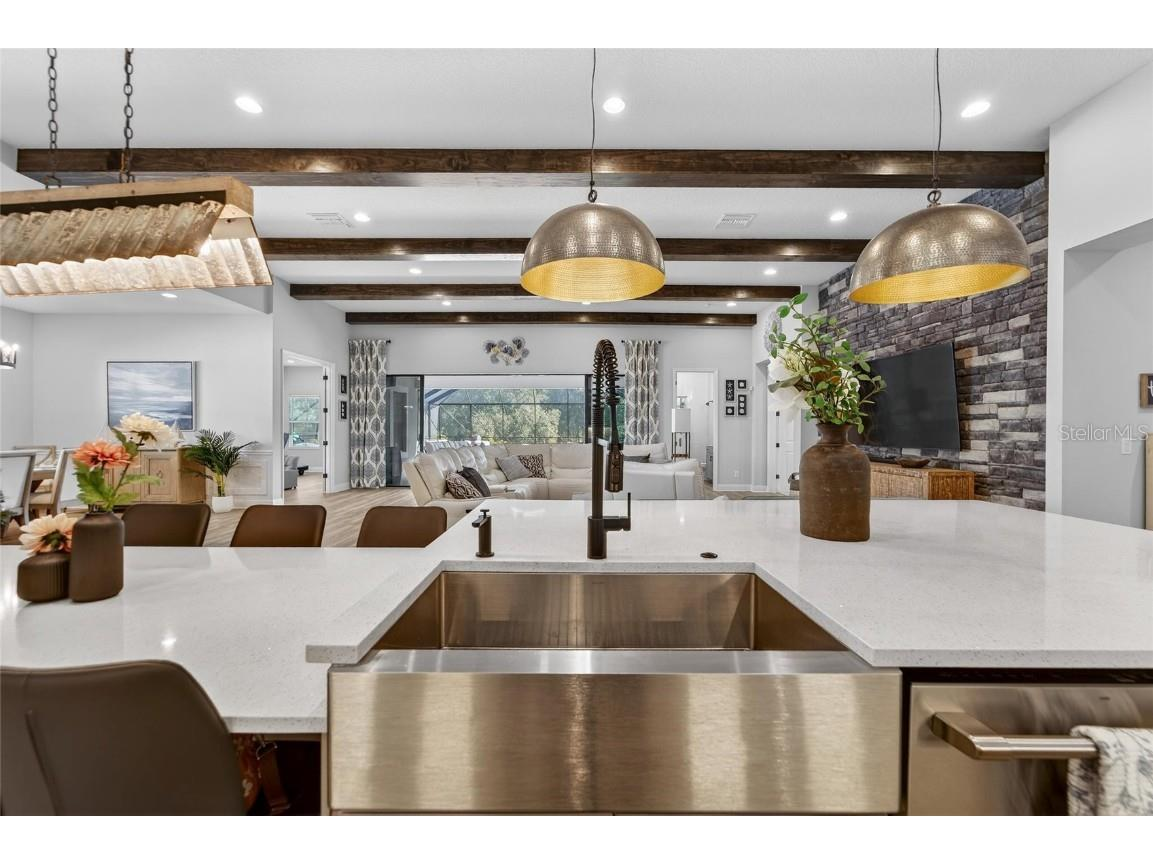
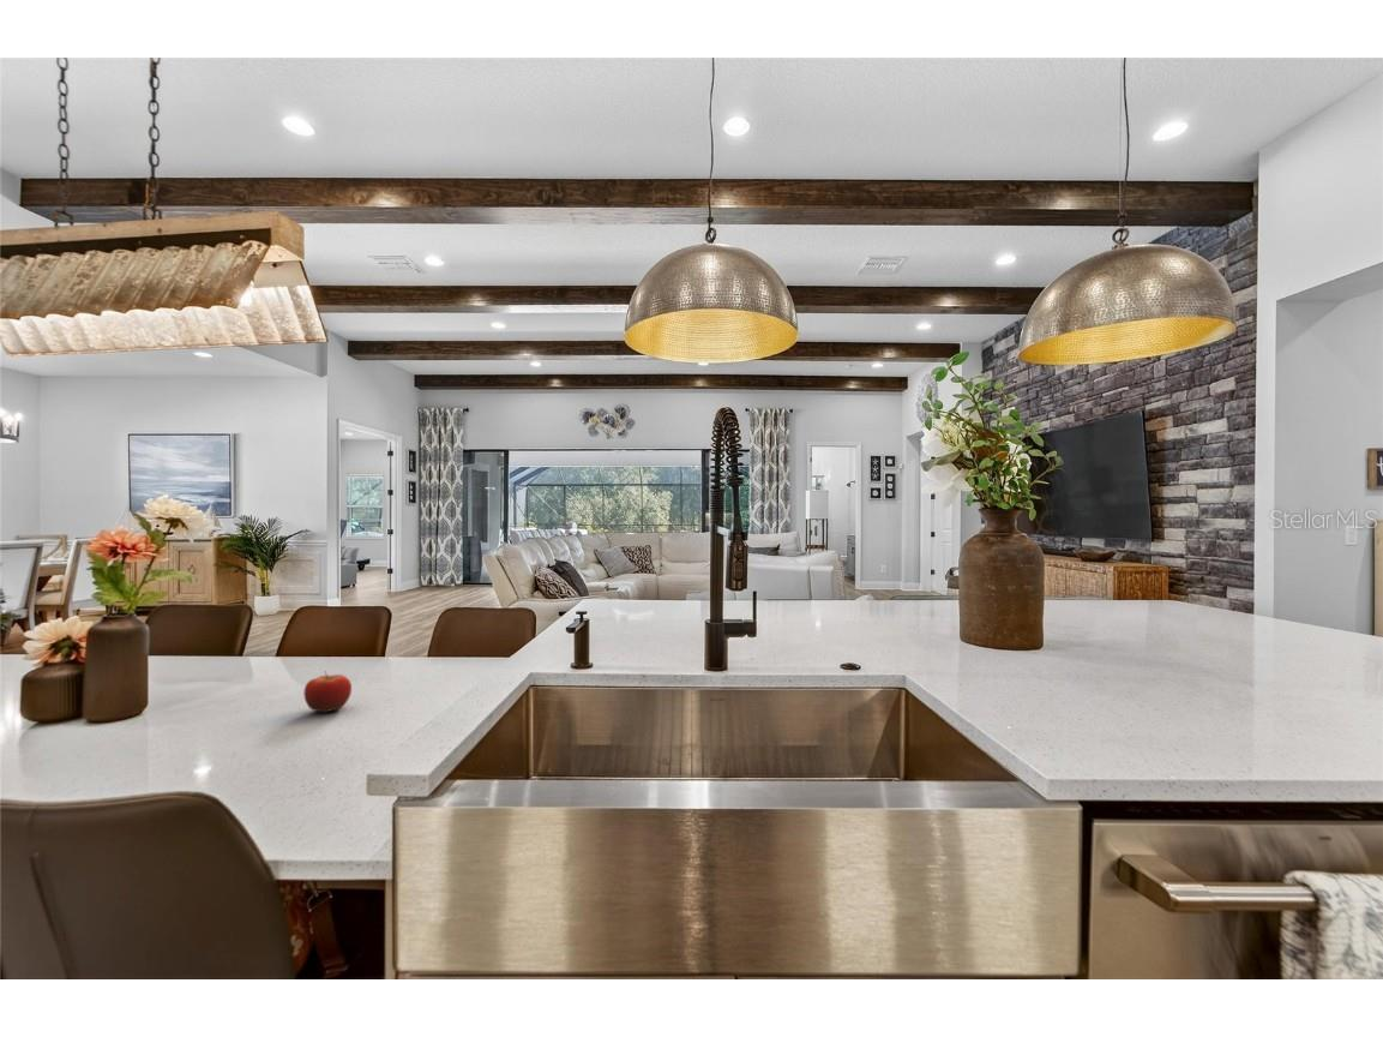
+ fruit [302,670,353,714]
